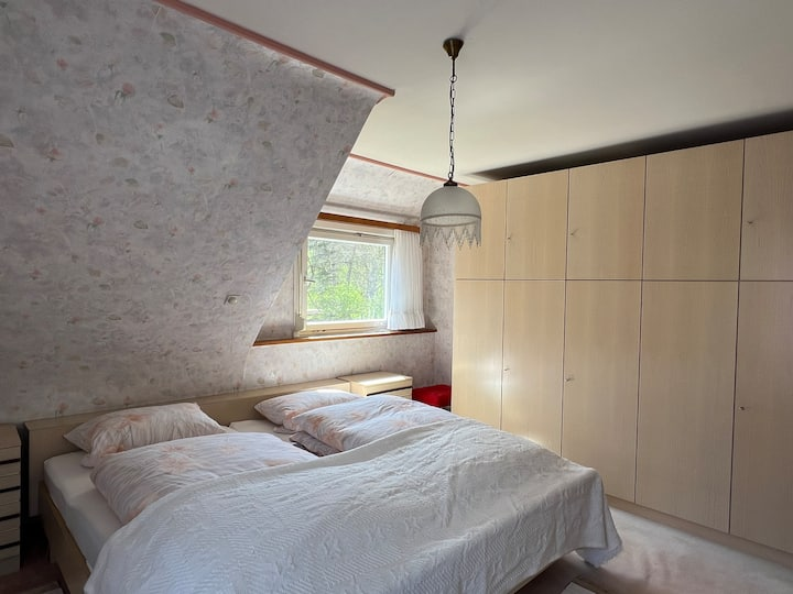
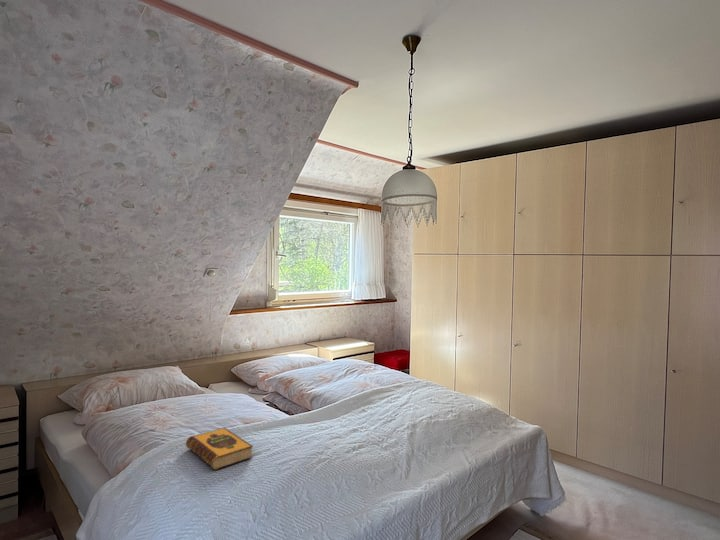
+ hardback book [185,427,254,471]
